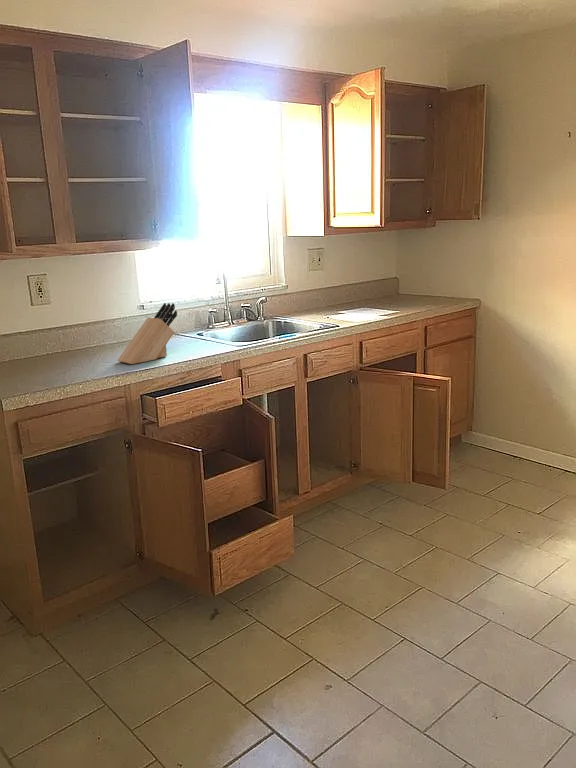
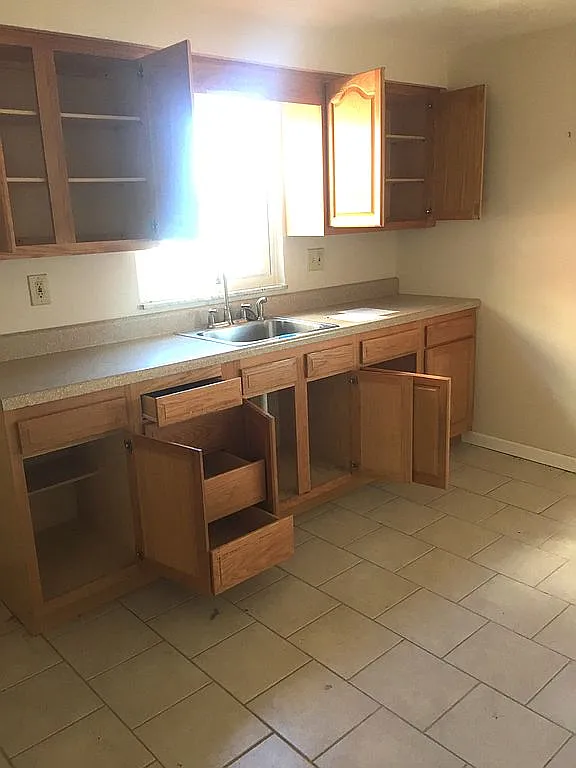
- knife block [117,302,178,365]
